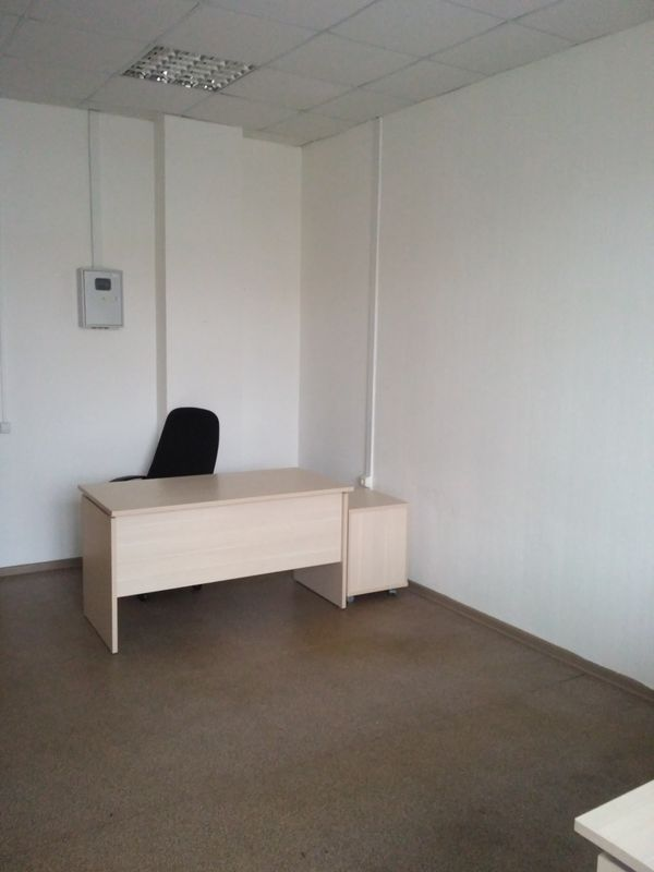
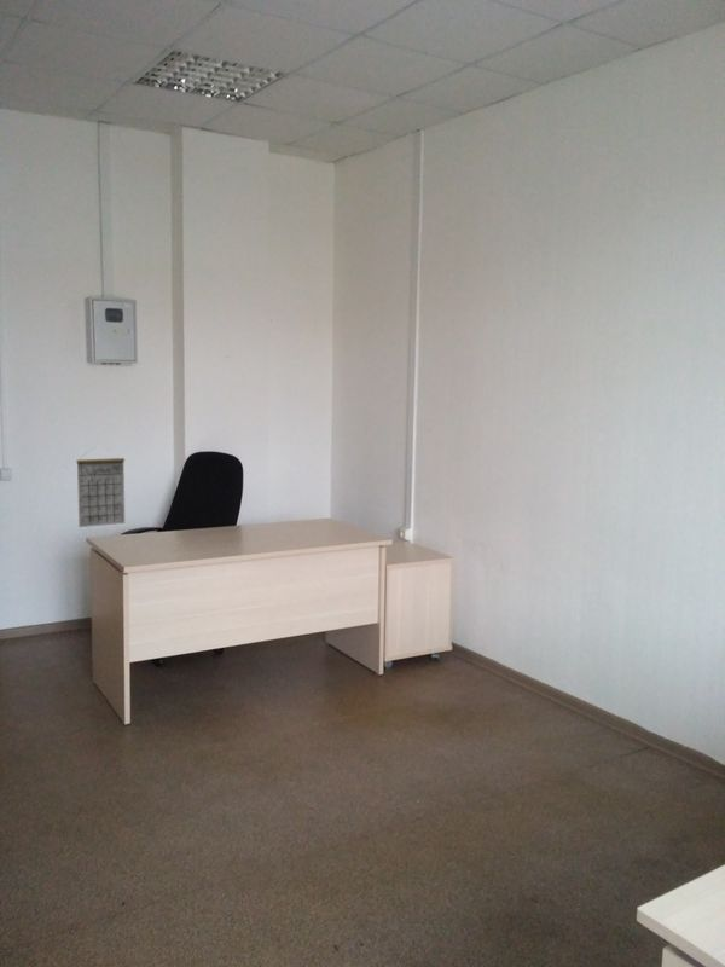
+ calendar [75,446,126,528]
